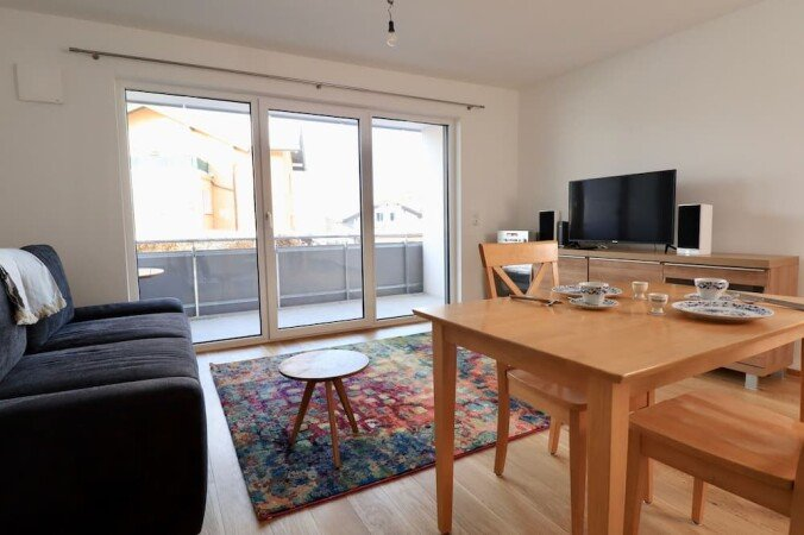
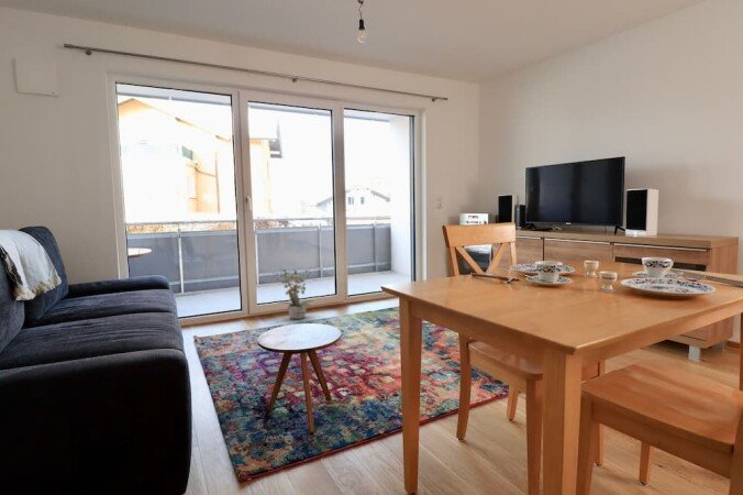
+ potted plant [271,267,314,320]
